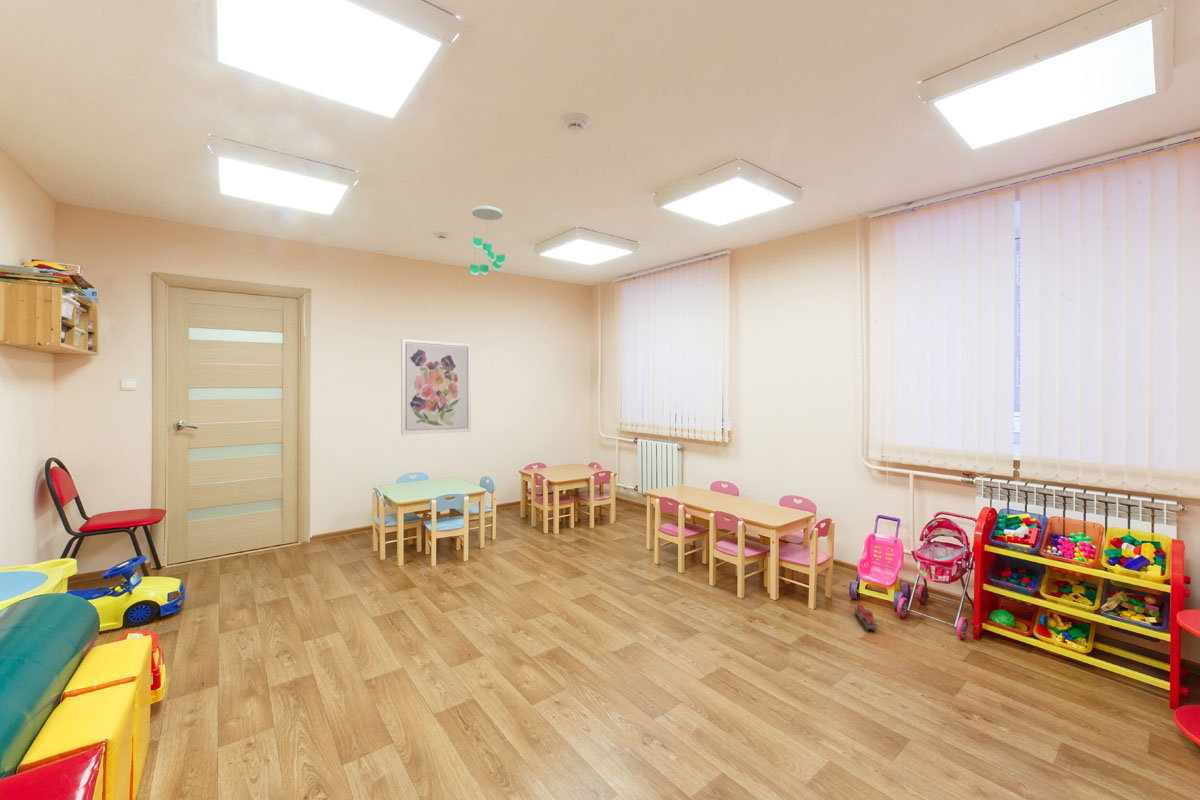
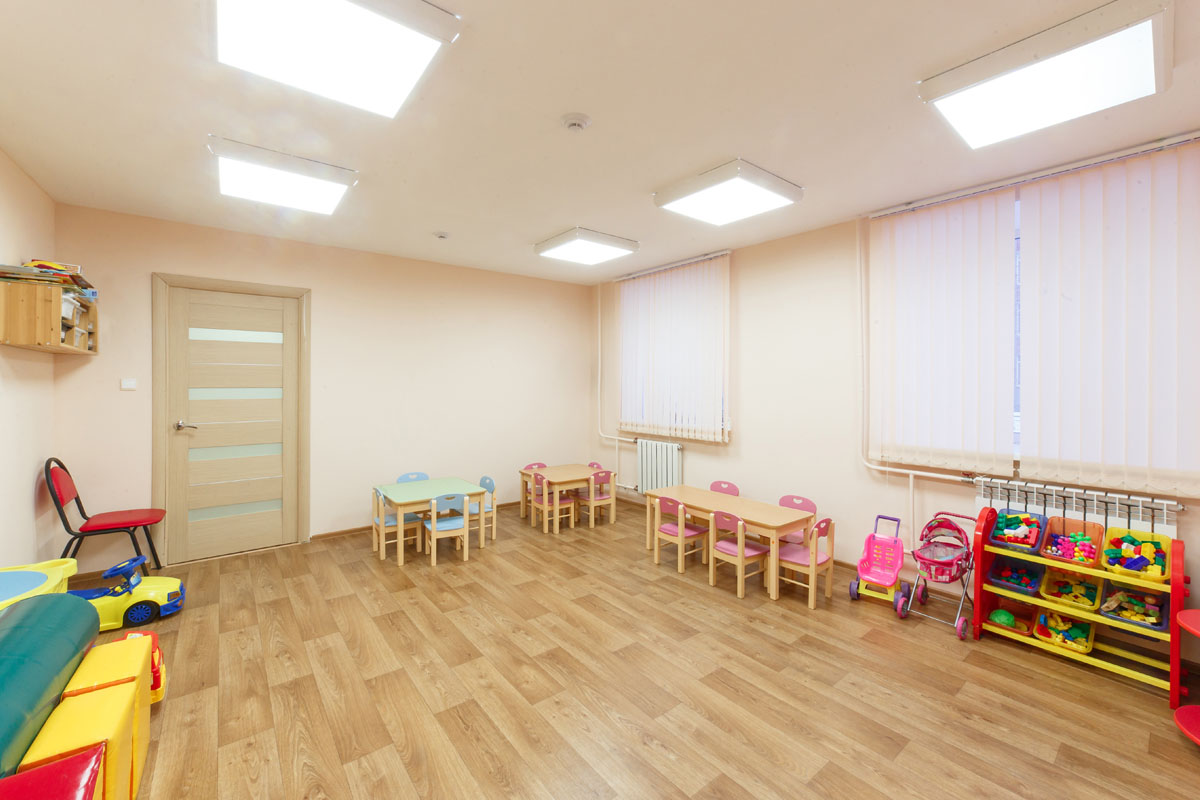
- ceiling mobile [469,205,506,277]
- toy train [853,603,878,631]
- wall art [400,338,472,436]
